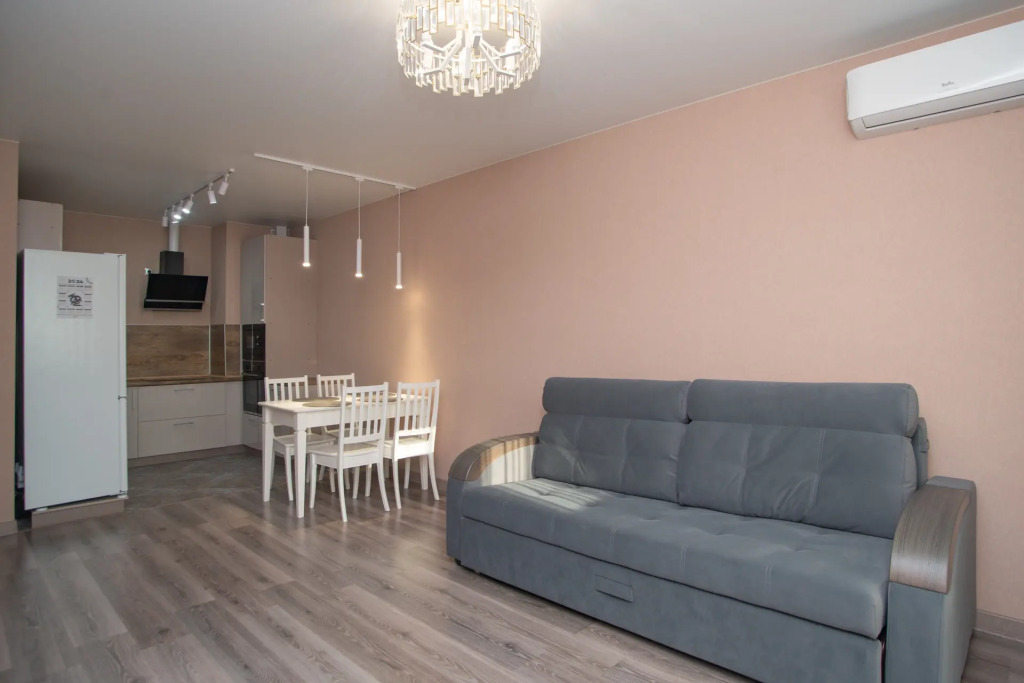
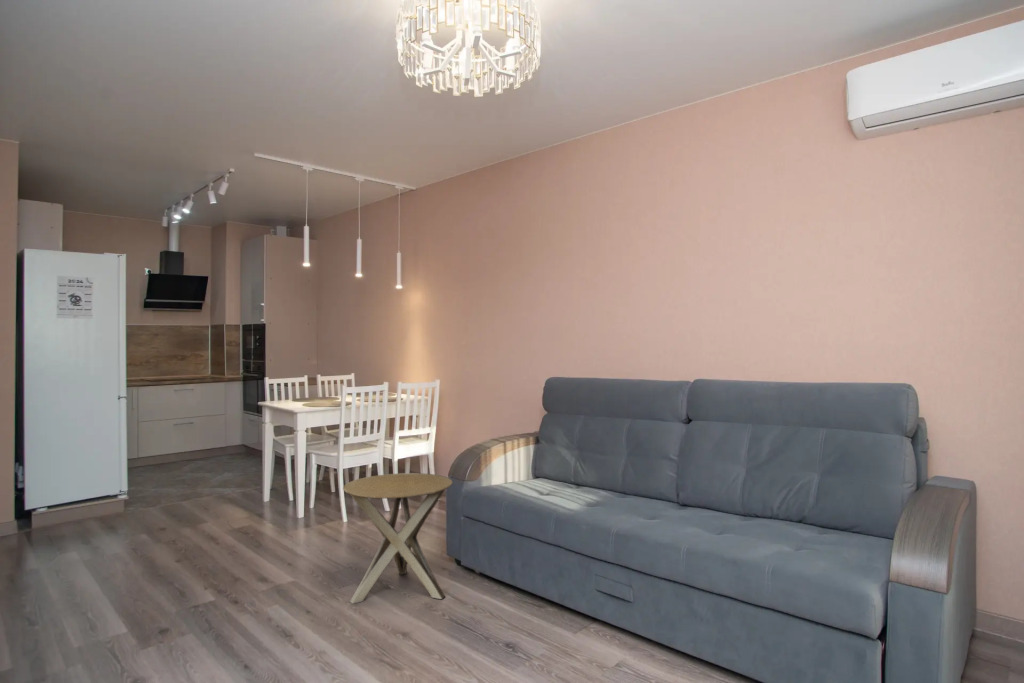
+ side table [342,472,454,605]
